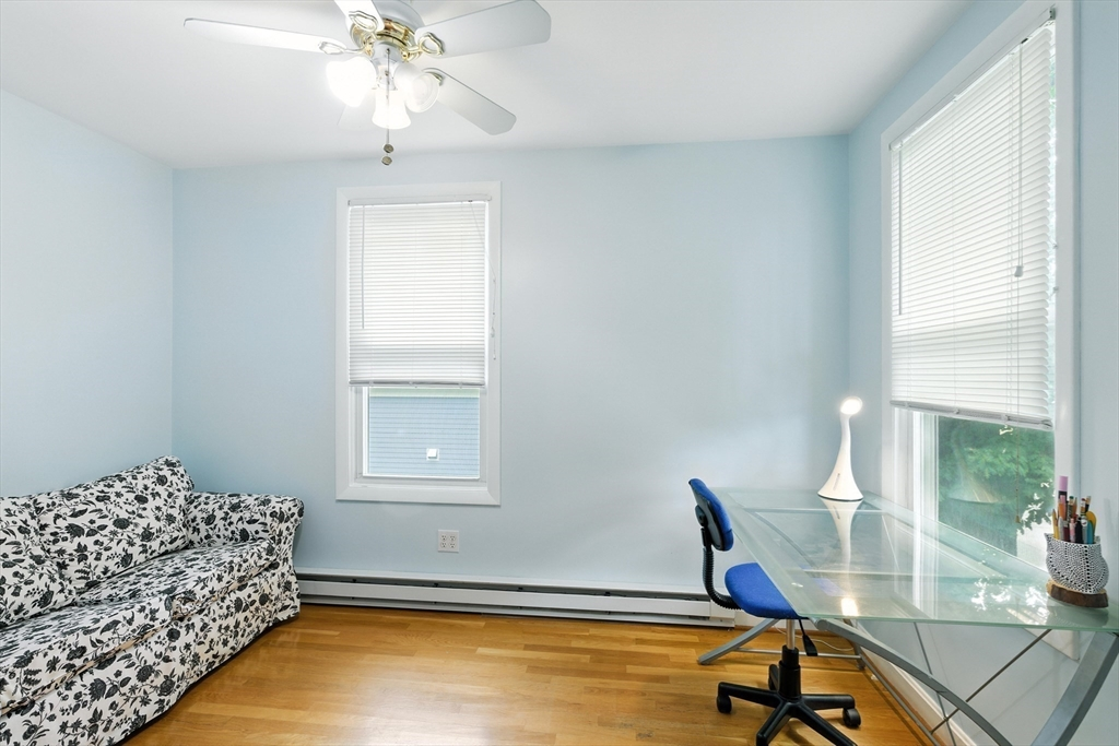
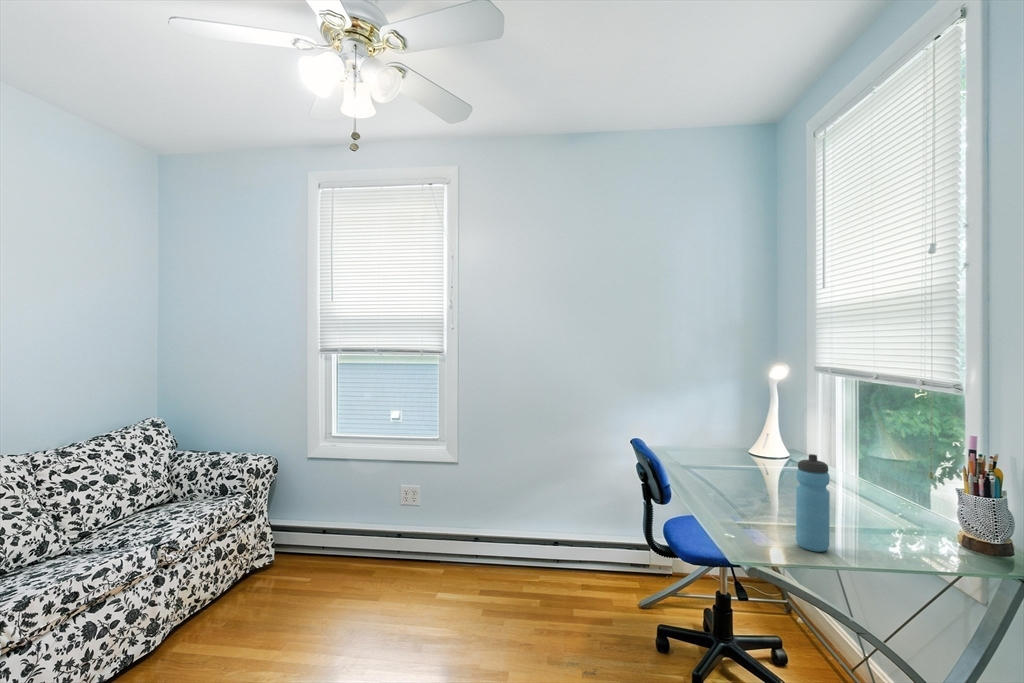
+ water bottle [795,453,831,553]
